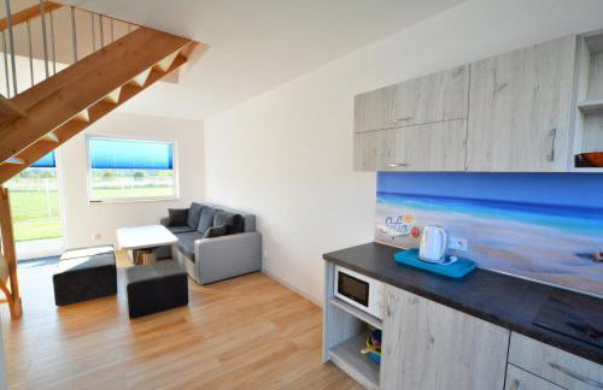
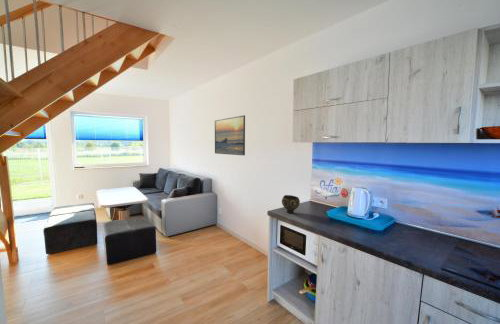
+ bowl [281,194,301,214]
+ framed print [214,114,246,156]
